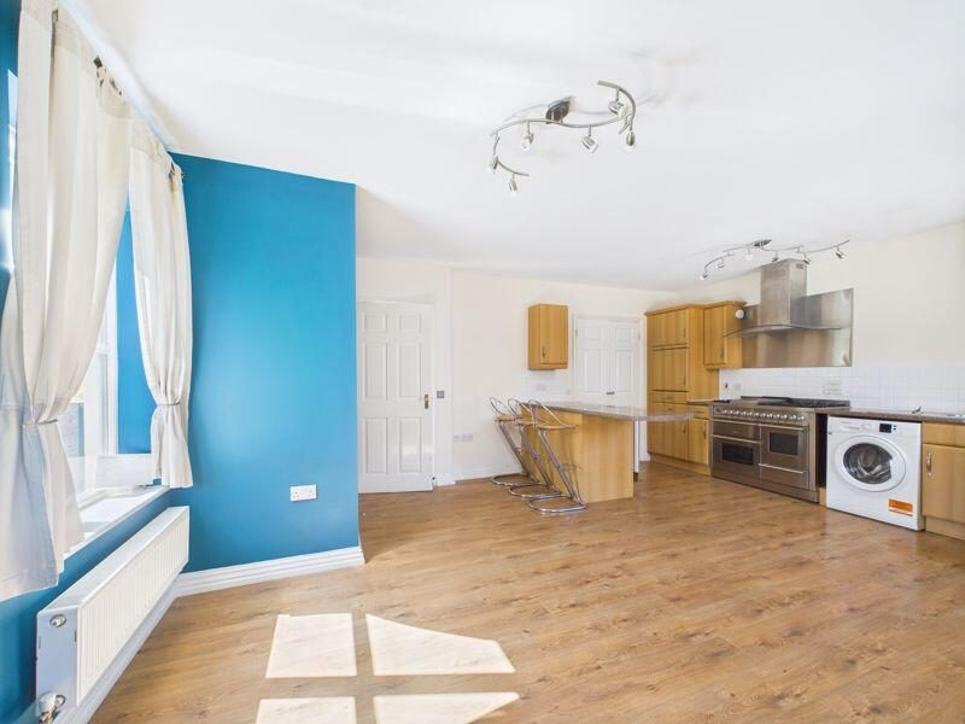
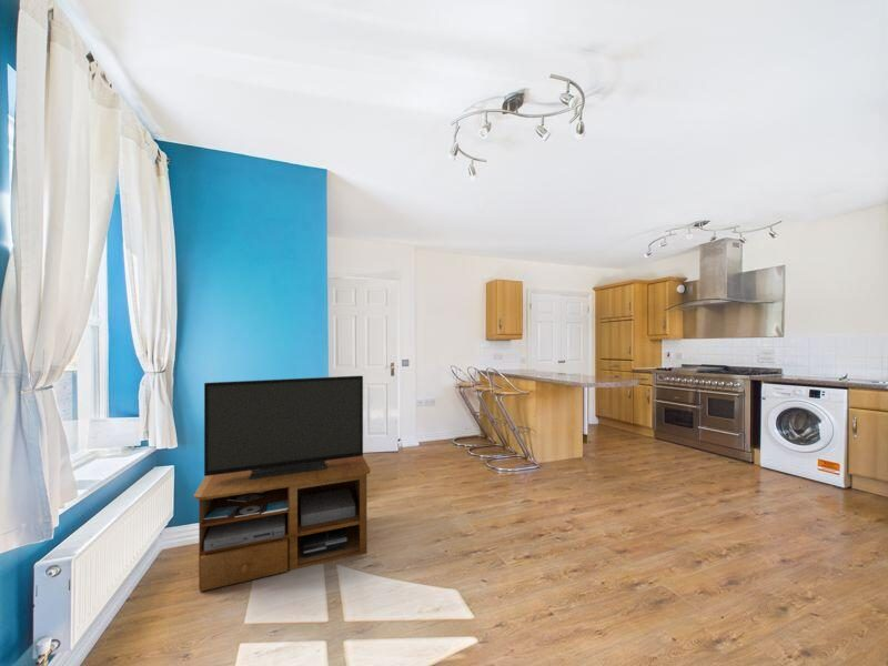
+ tv stand [193,374,371,593]
